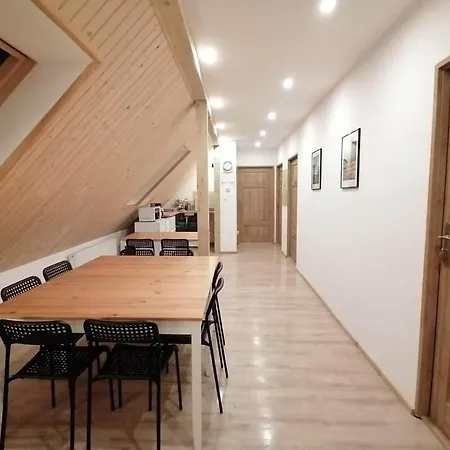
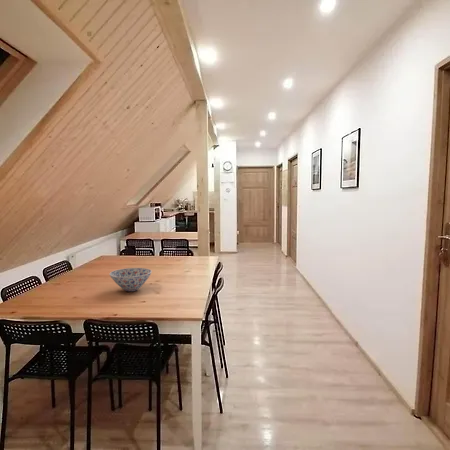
+ bowl [108,267,153,292]
